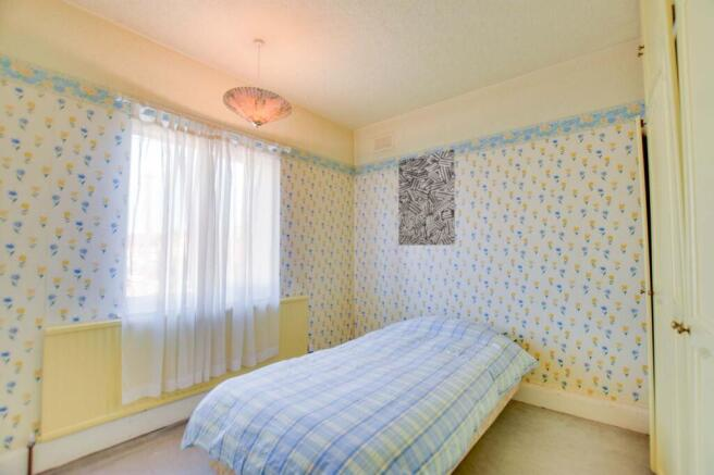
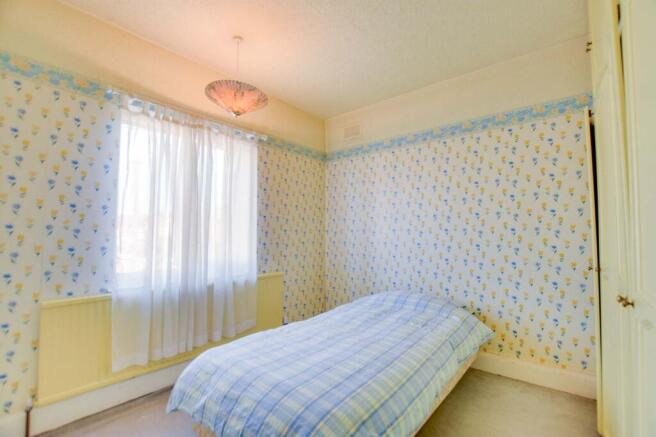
- wall art [397,148,456,247]
